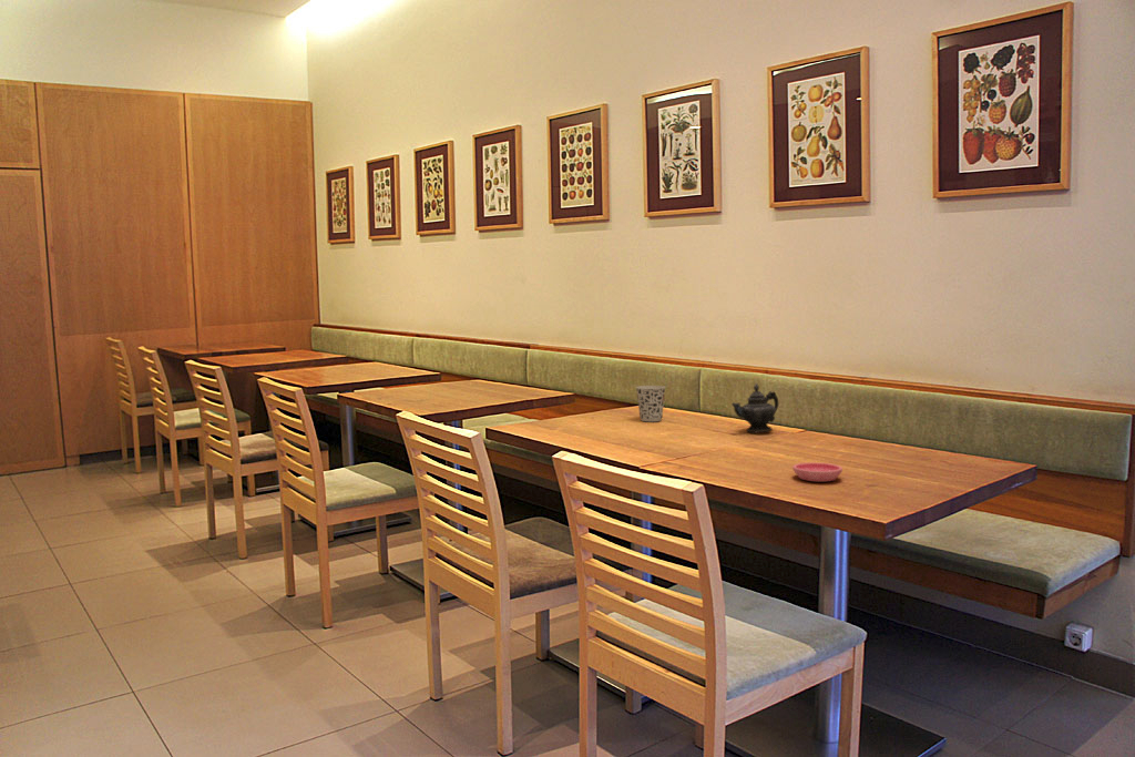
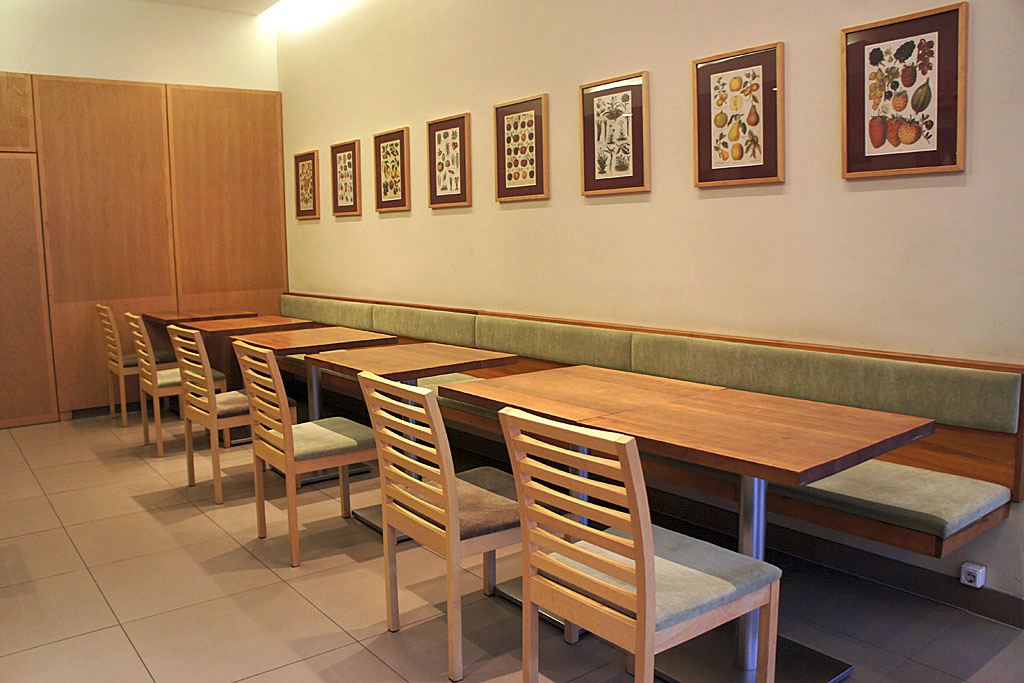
- teapot [730,382,779,433]
- cup [635,385,666,422]
- saucer [791,461,843,482]
